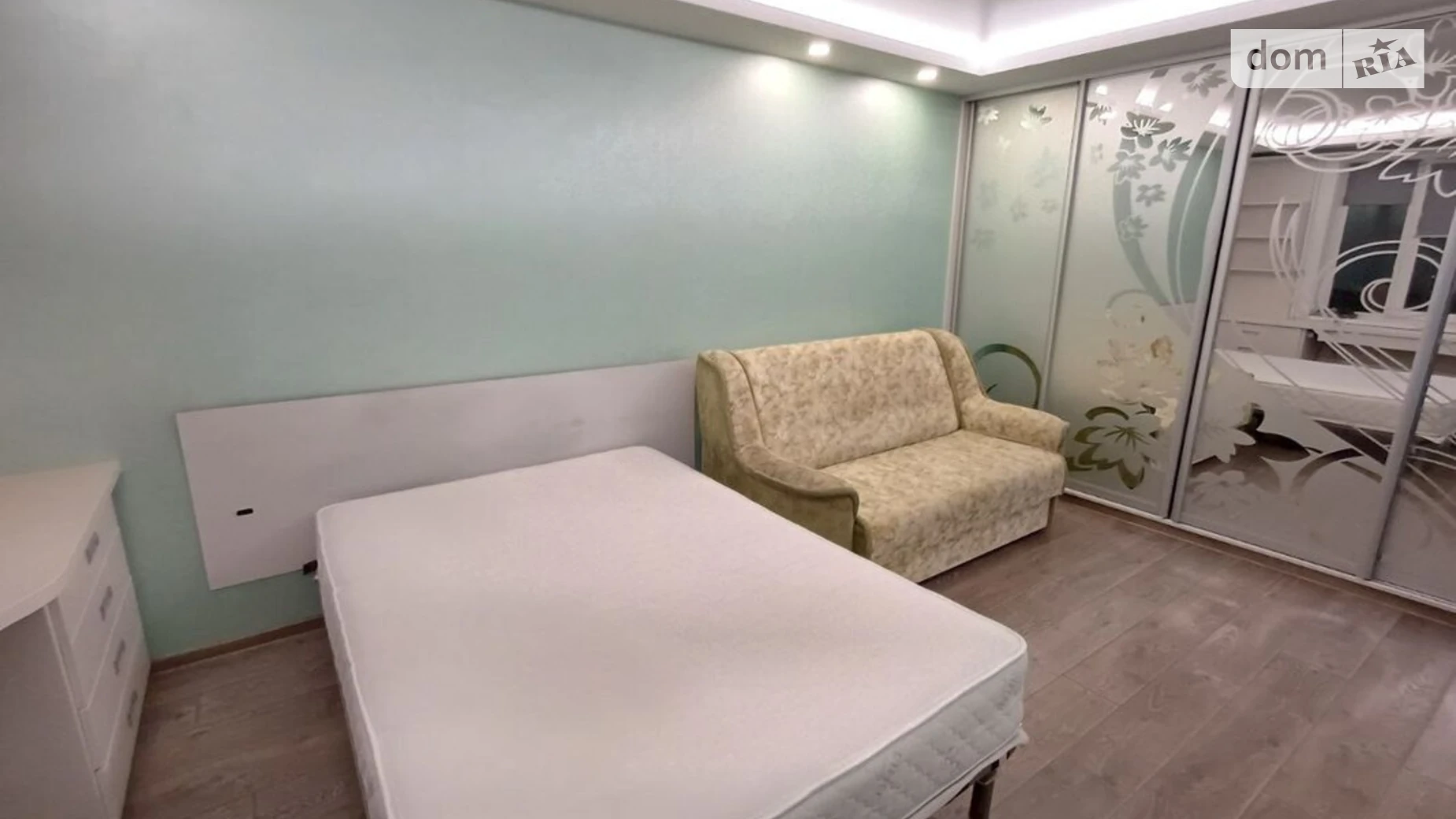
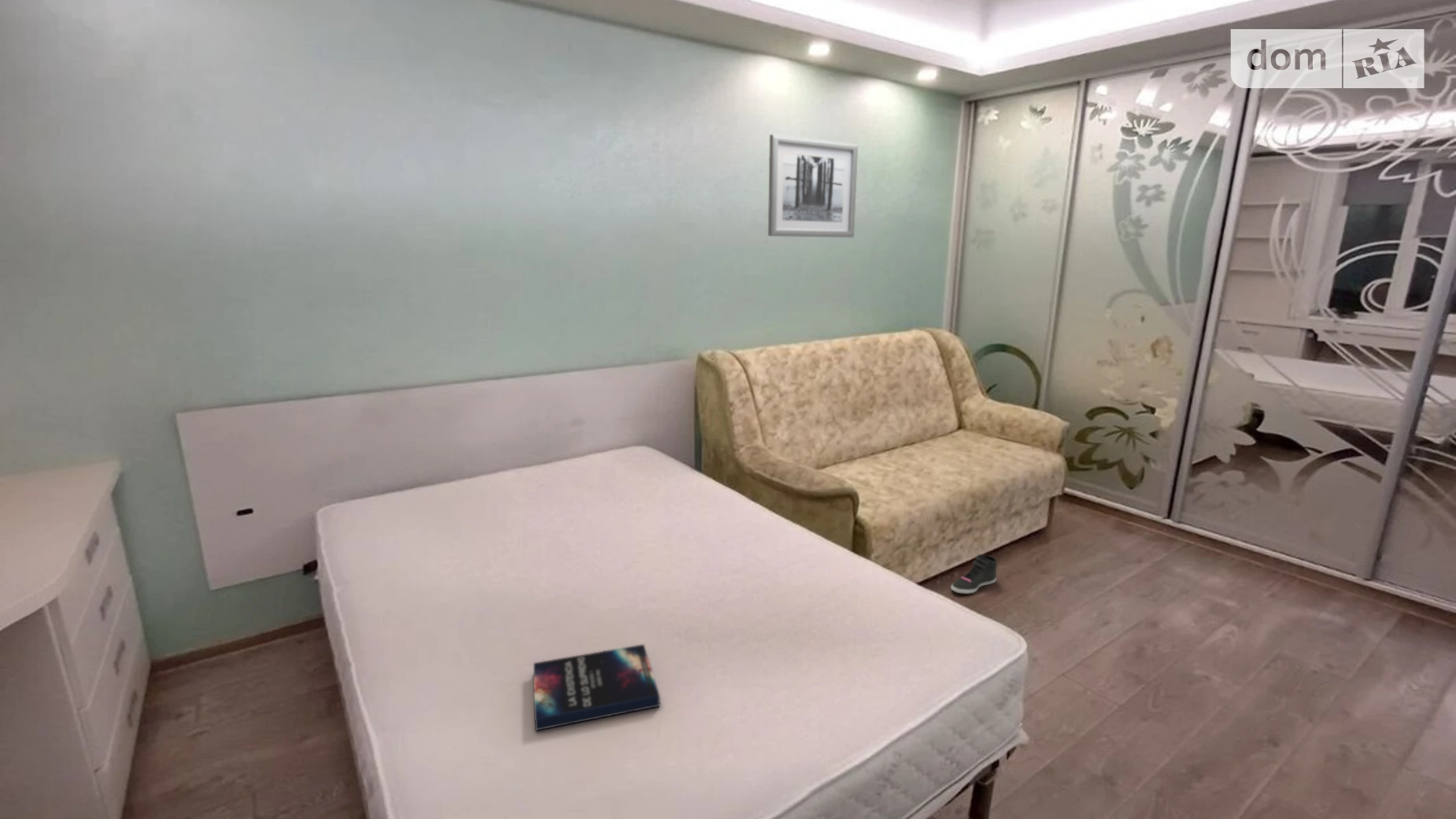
+ hardback book [533,643,661,732]
+ sneaker [950,554,998,595]
+ wall art [767,134,859,238]
